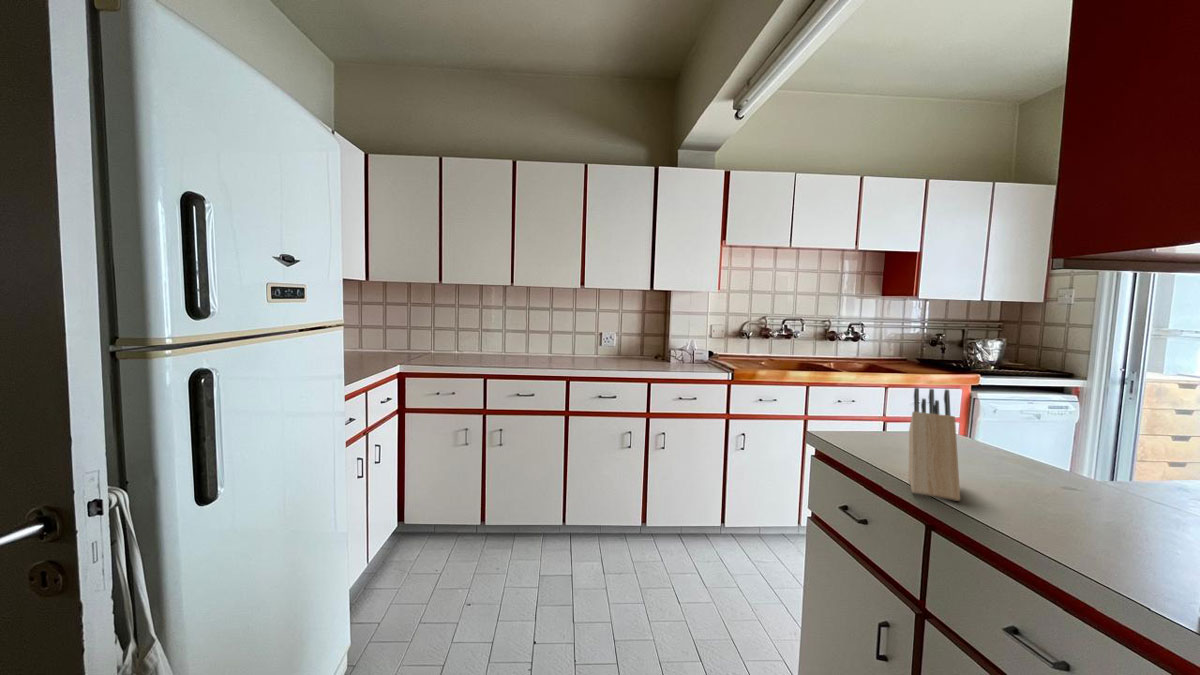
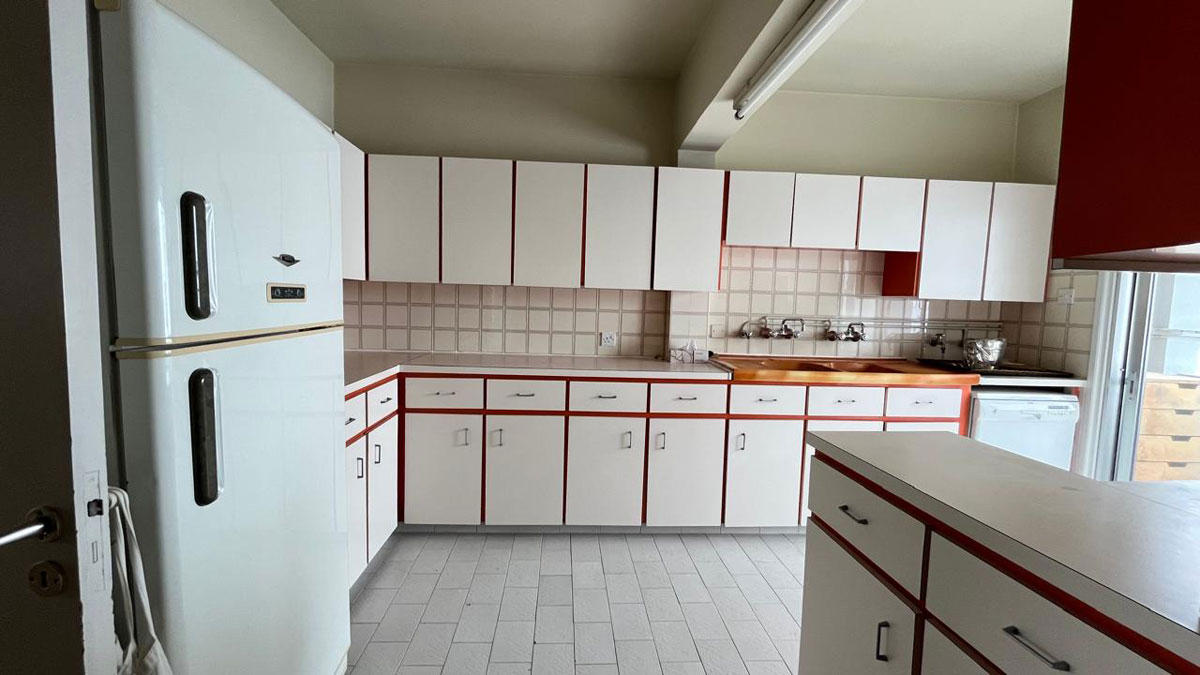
- knife block [908,387,961,502]
